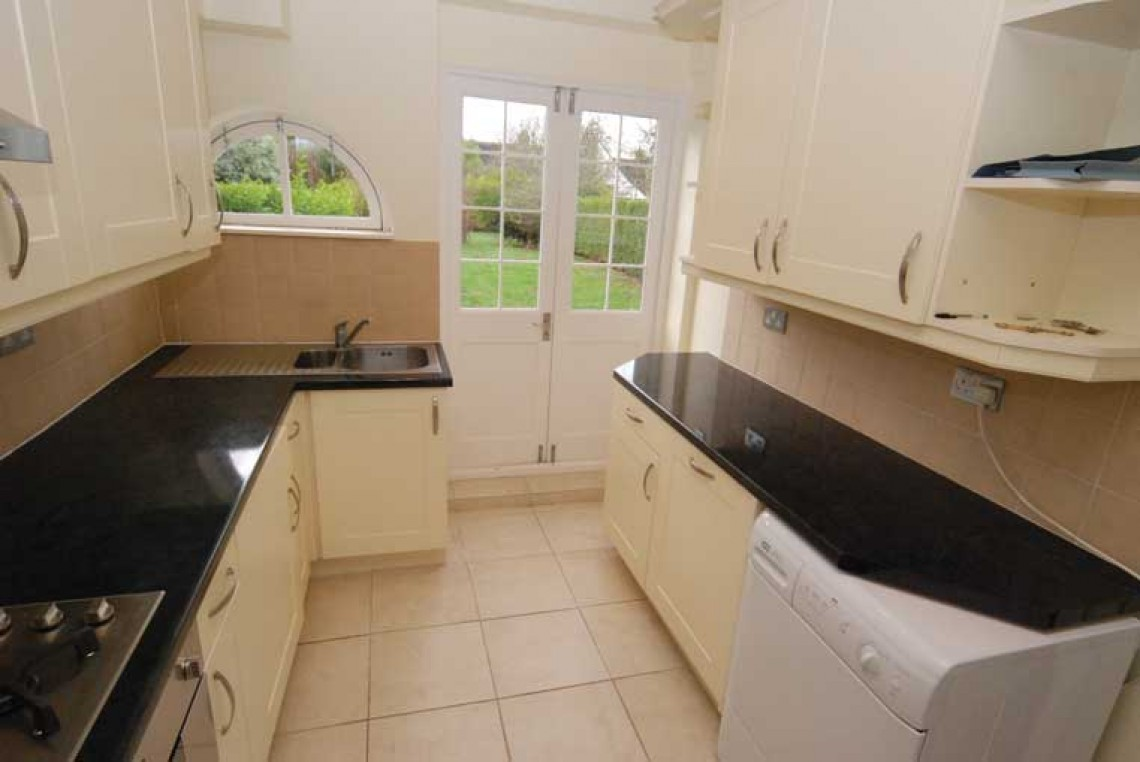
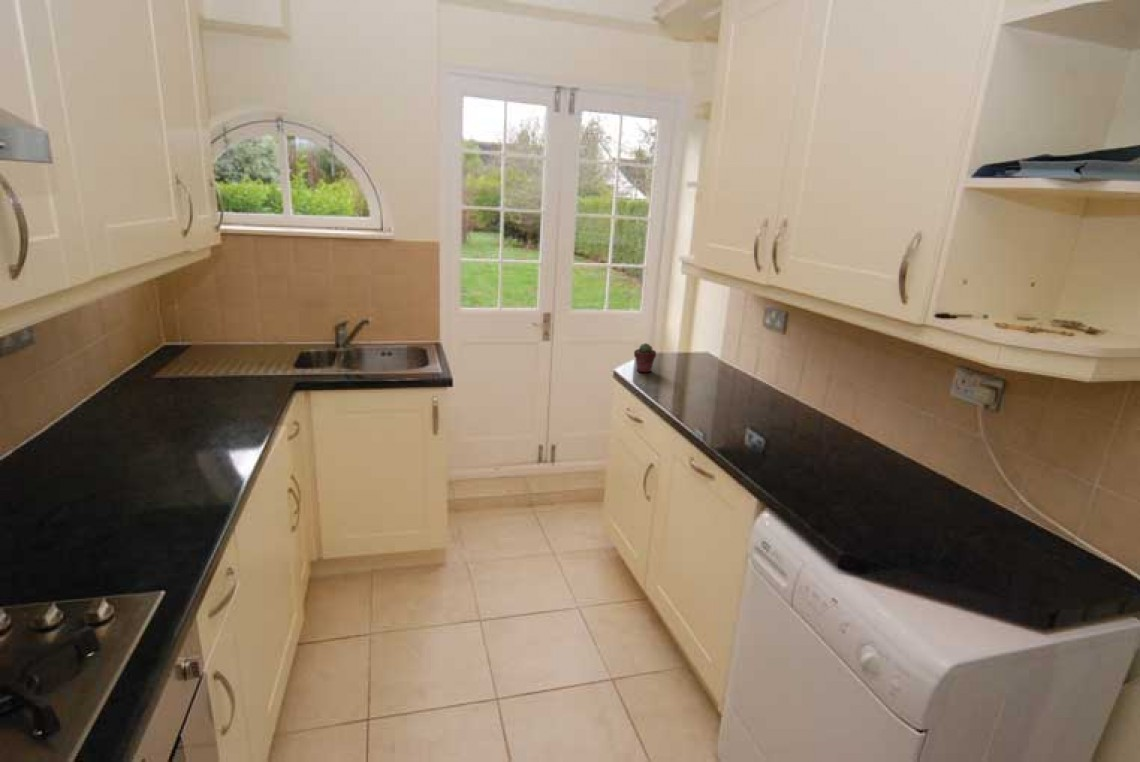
+ potted succulent [633,342,657,374]
